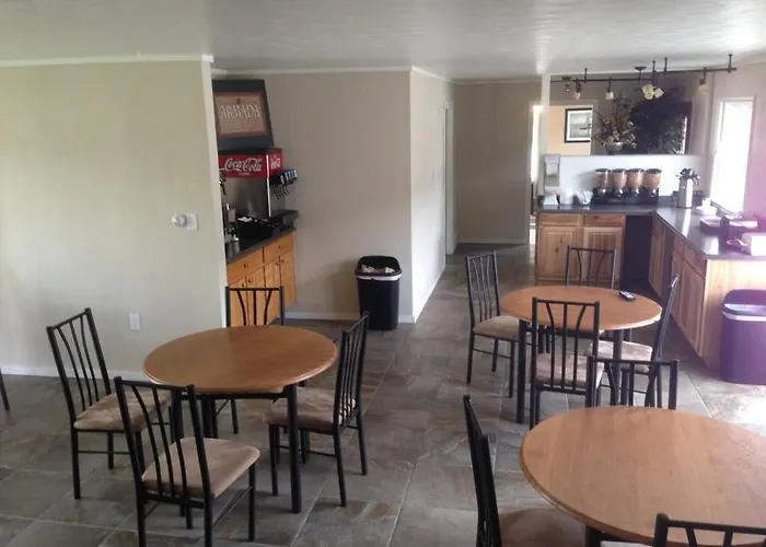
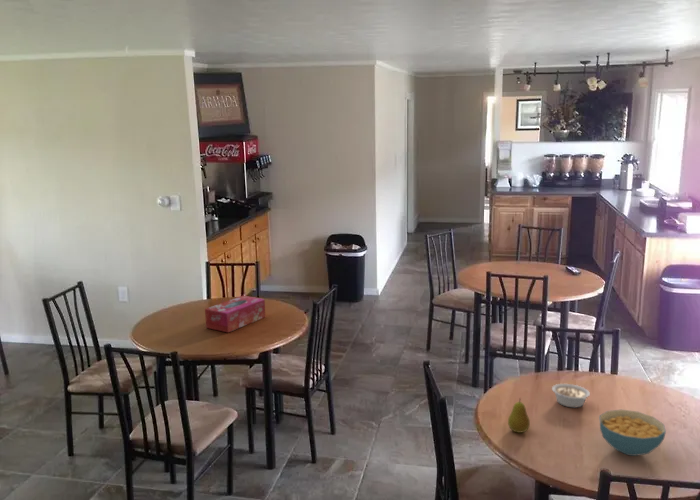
+ cereal bowl [598,409,667,457]
+ tissue box [204,295,266,333]
+ legume [551,383,591,408]
+ fruit [507,397,531,434]
